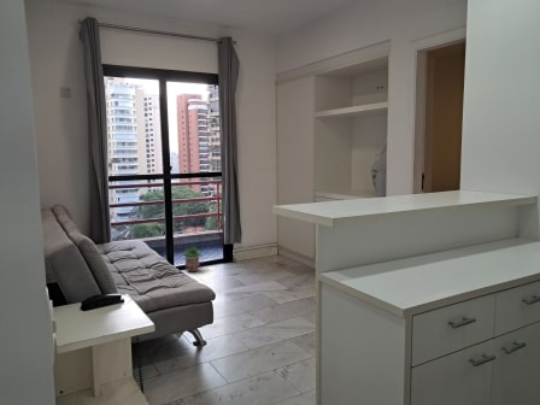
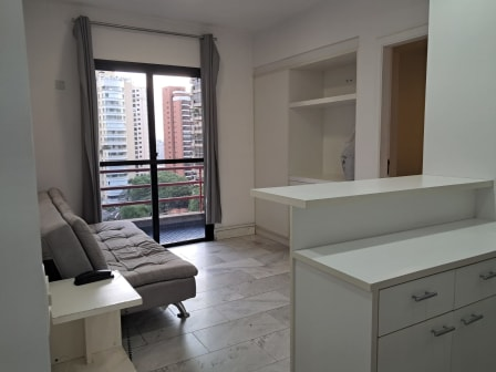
- potted plant [181,245,204,272]
